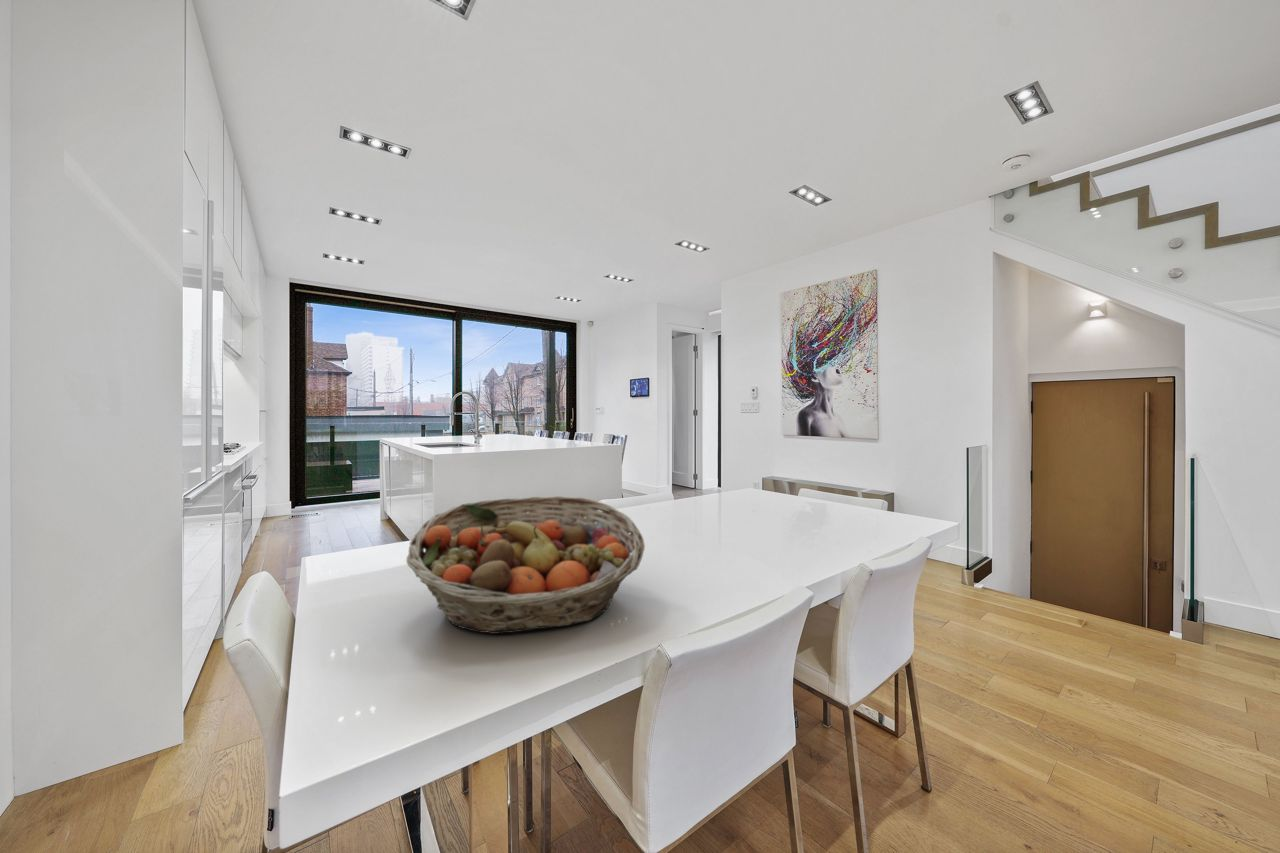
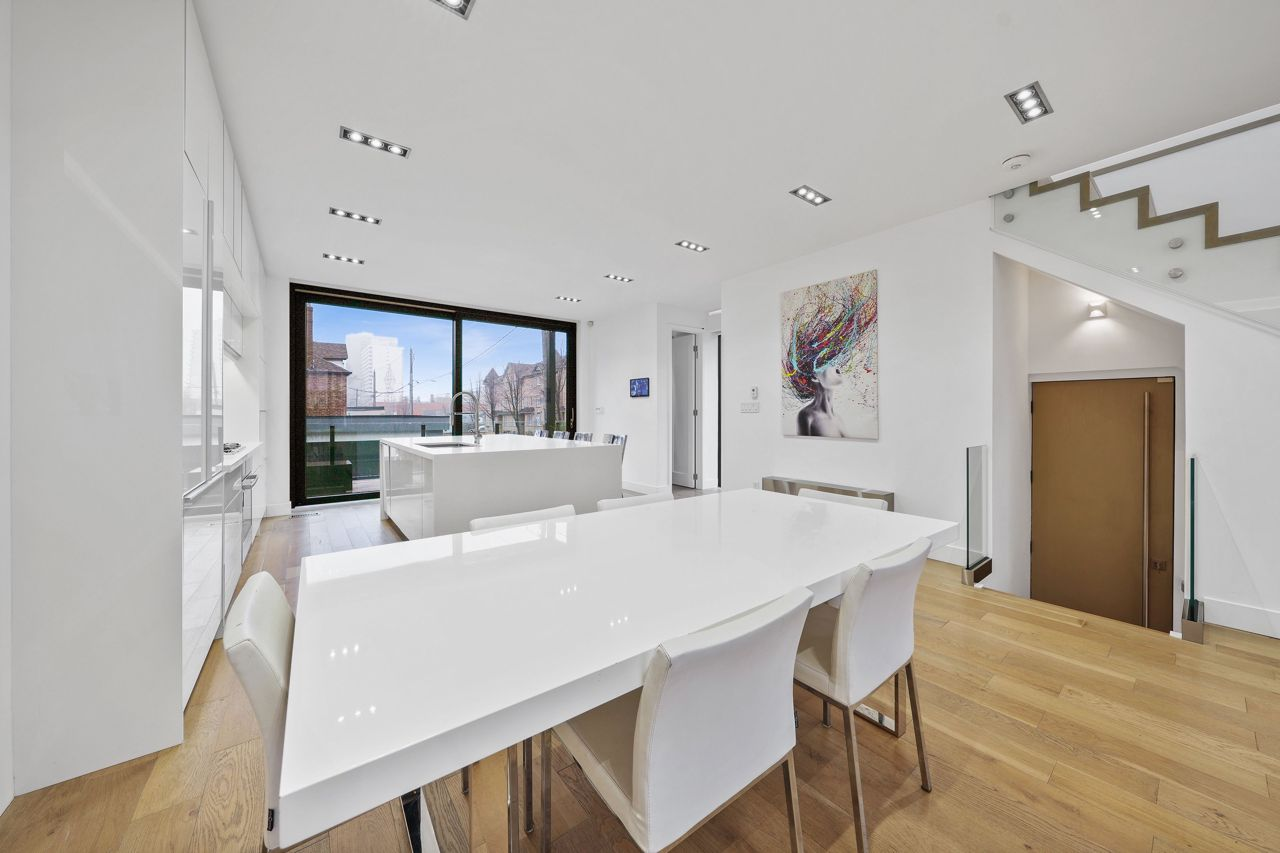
- fruit basket [405,495,646,635]
